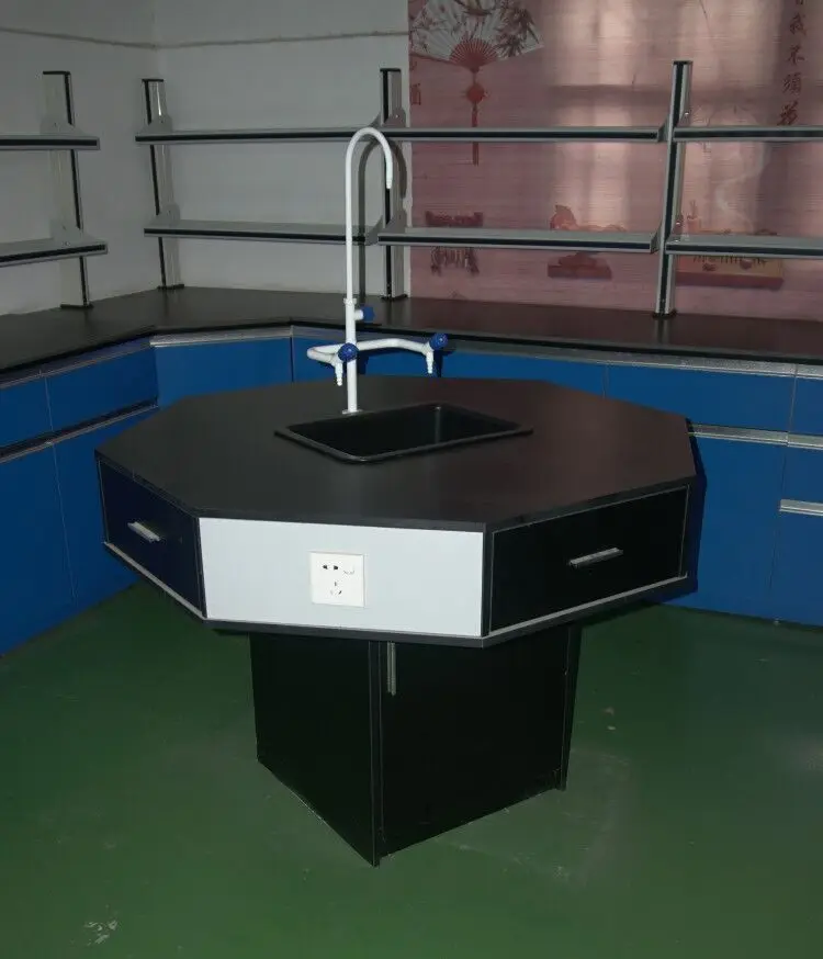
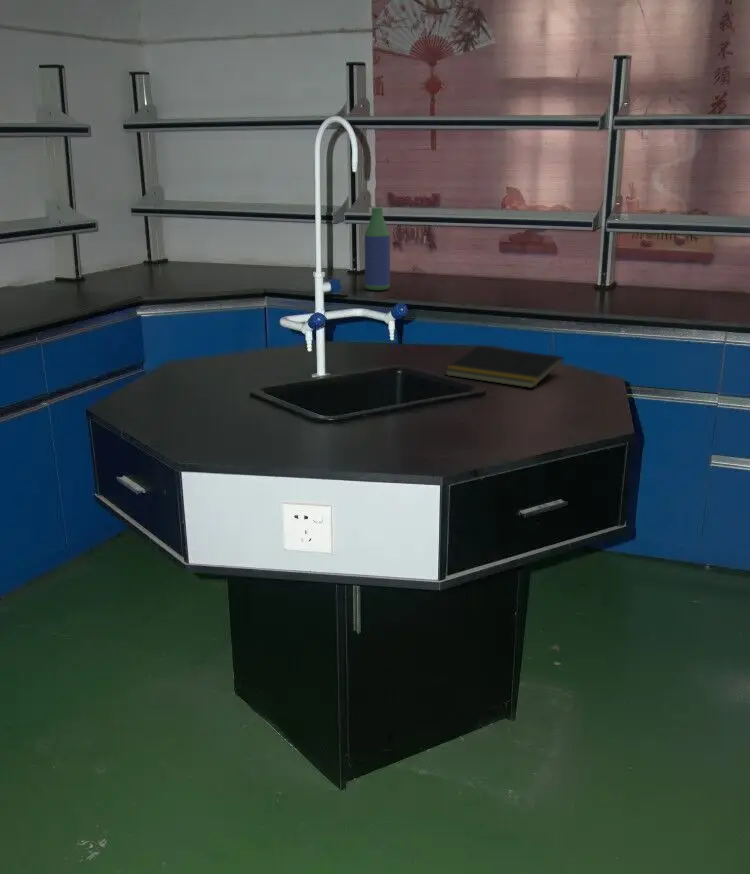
+ notepad [444,345,564,389]
+ bottle [364,207,391,291]
